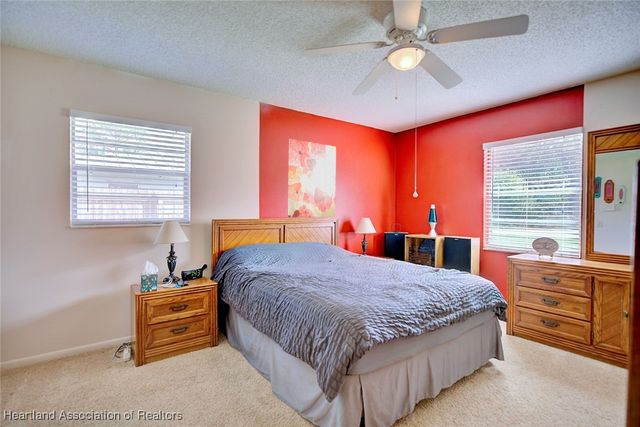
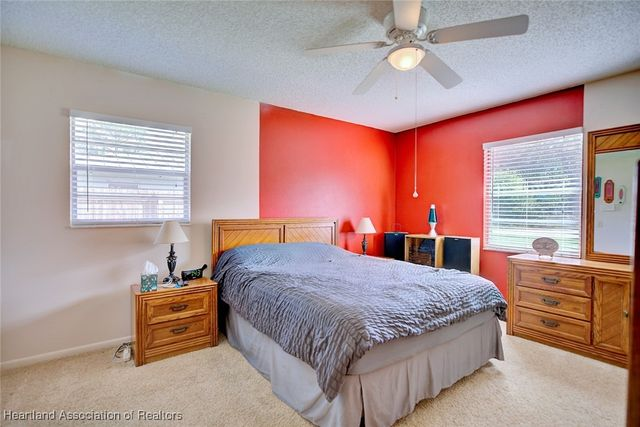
- wall art [287,138,337,218]
